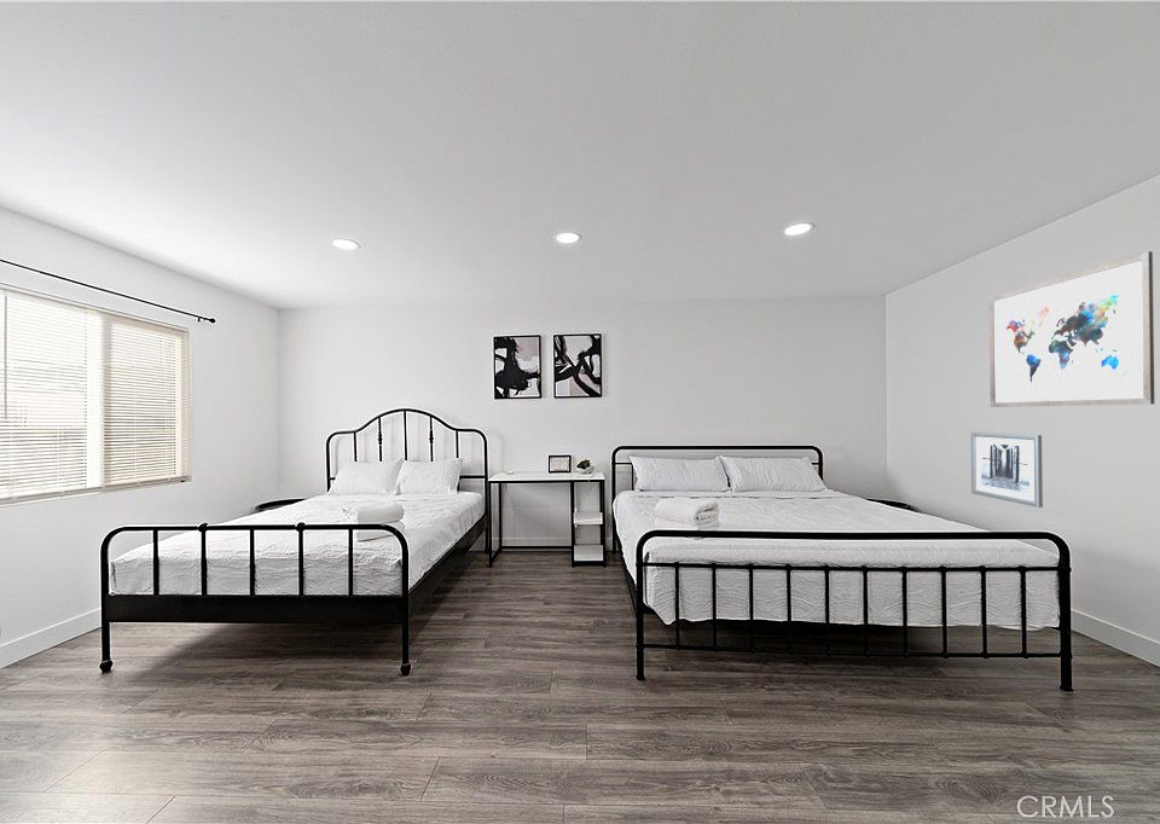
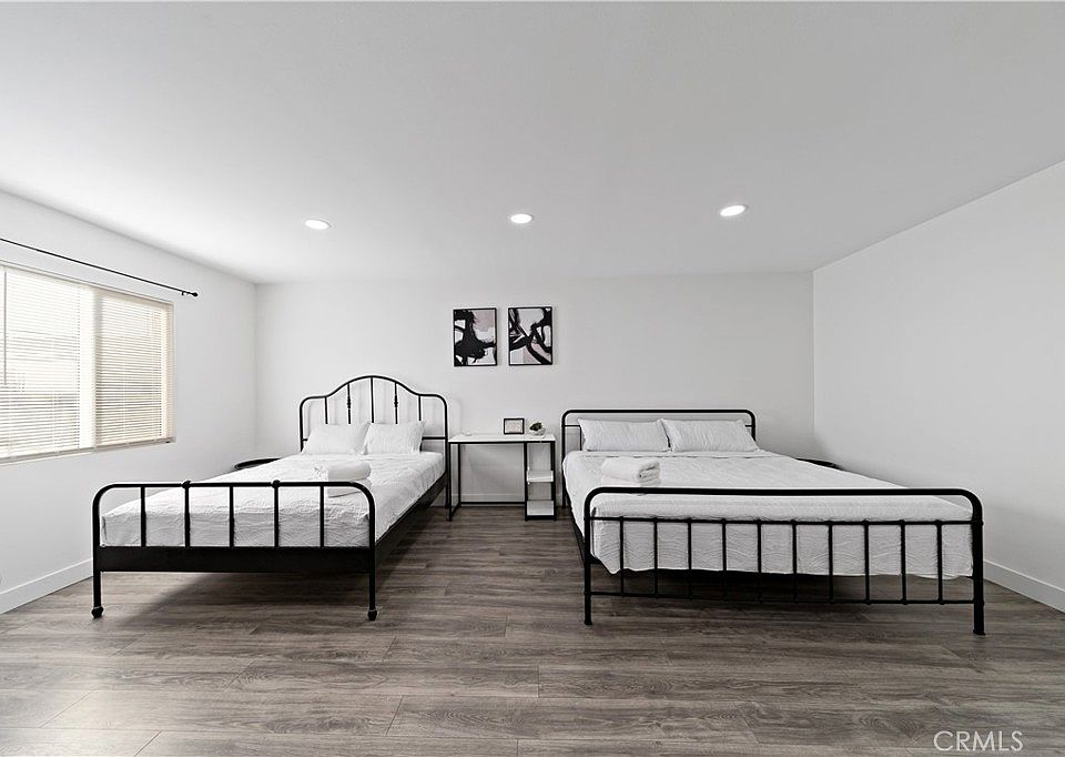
- wall art [970,431,1044,509]
- wall art [988,250,1155,408]
